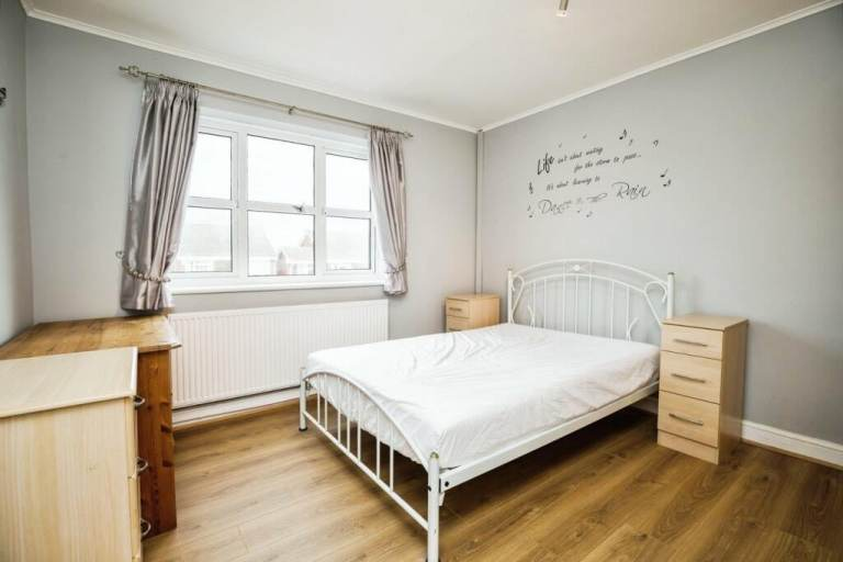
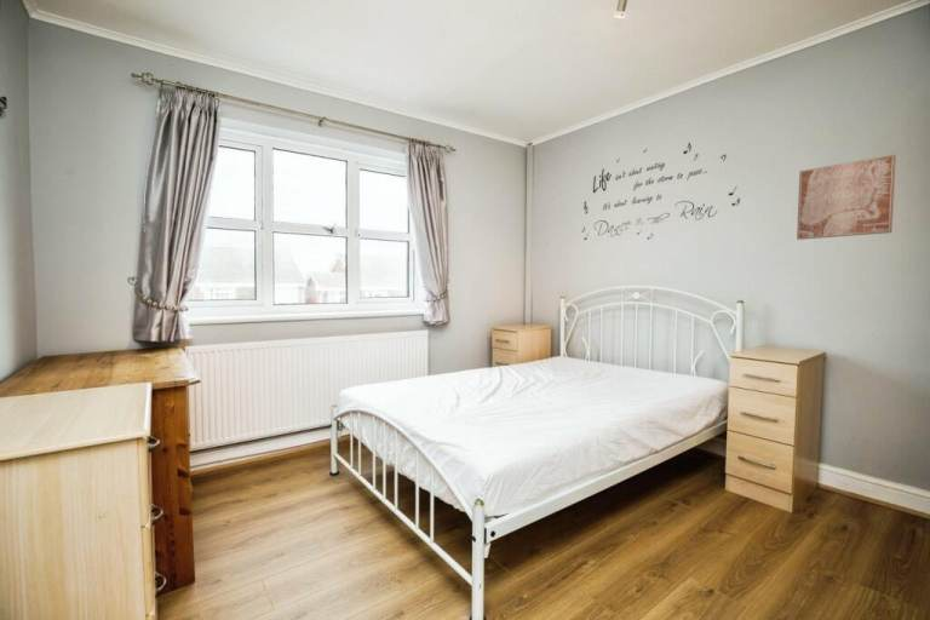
+ wall art [796,154,897,241]
